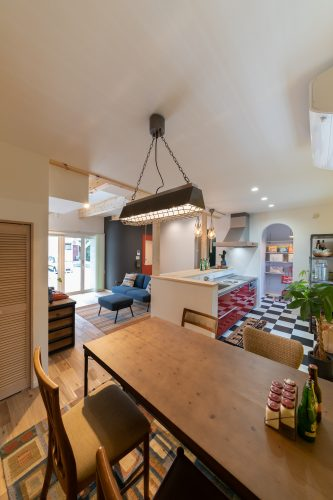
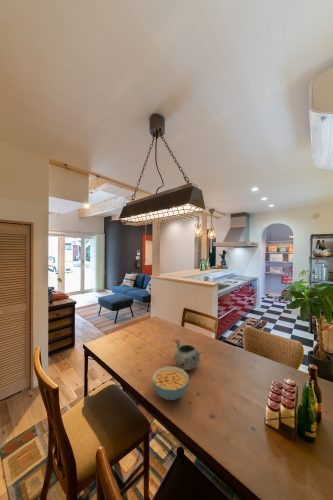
+ cereal bowl [151,365,190,401]
+ decorative bowl [173,338,203,371]
